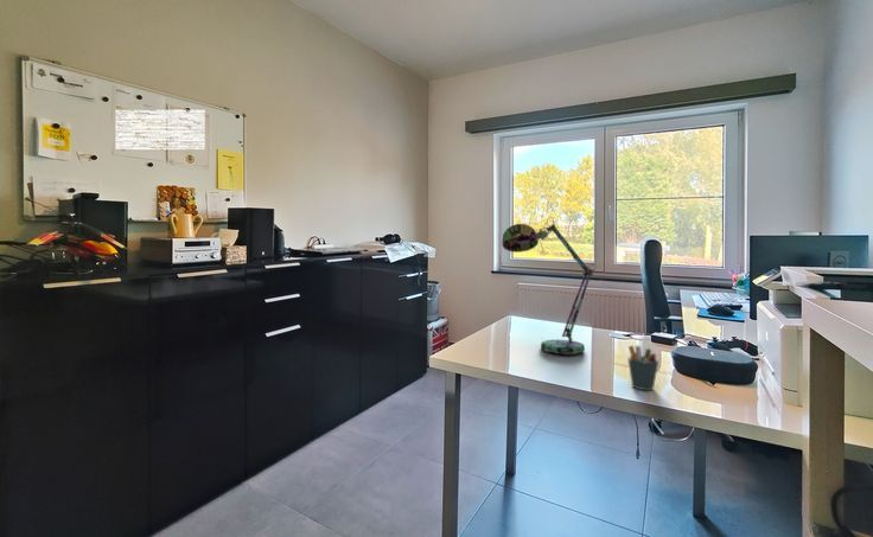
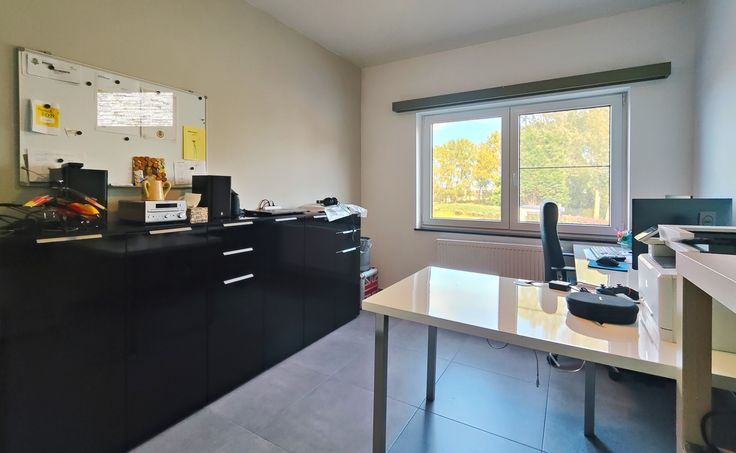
- pen holder [626,344,659,391]
- desk lamp [501,216,597,356]
